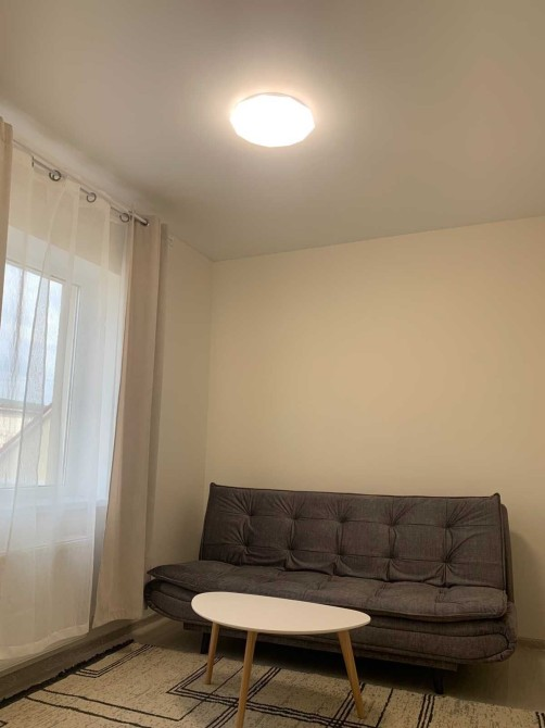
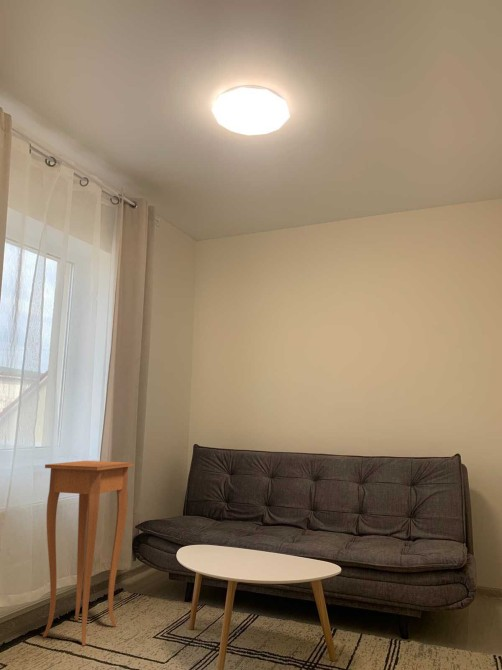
+ side table [42,460,134,647]
